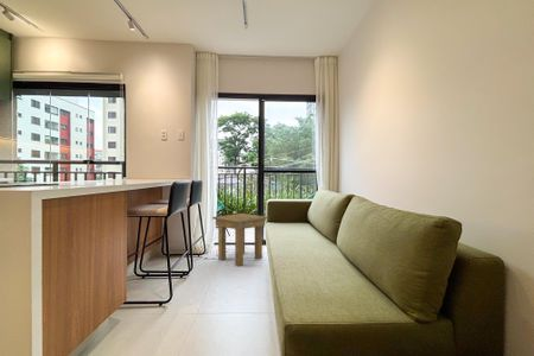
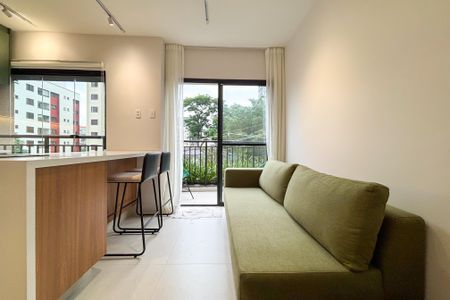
- side table [211,212,268,267]
